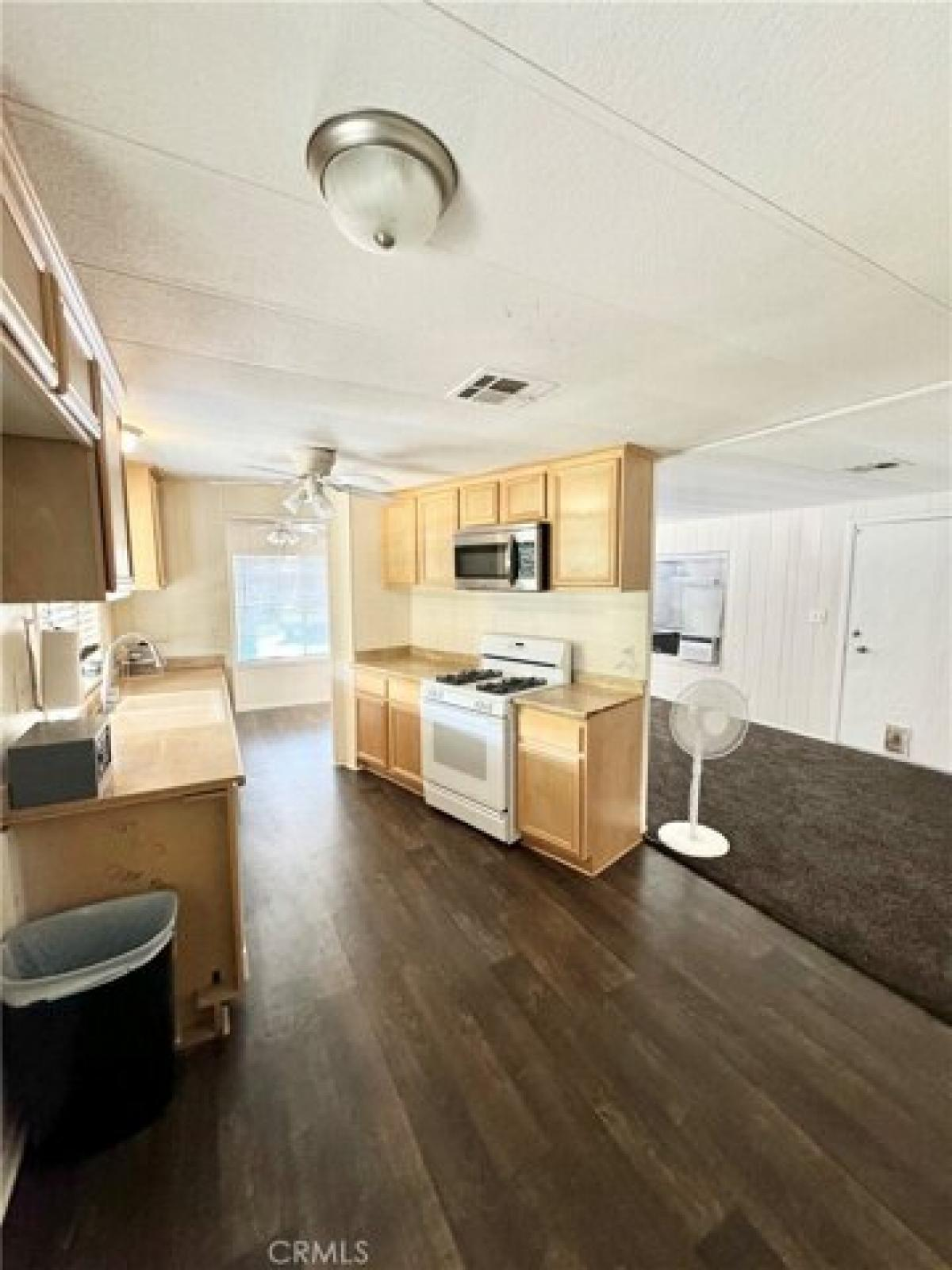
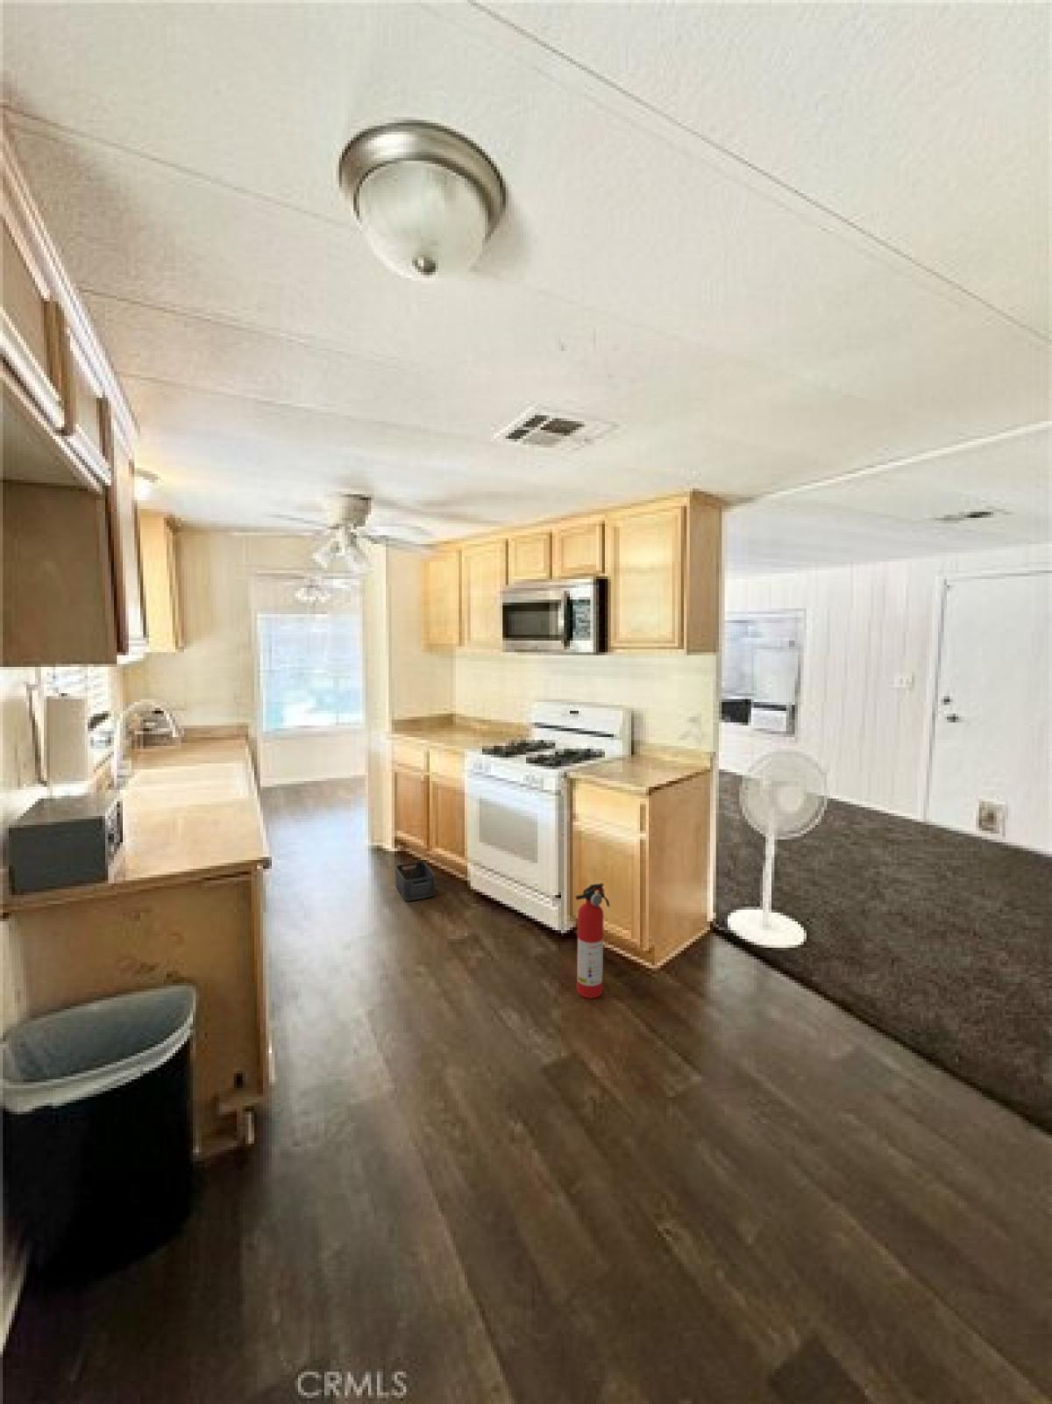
+ fire extinguisher [575,882,610,999]
+ storage bin [394,861,435,902]
